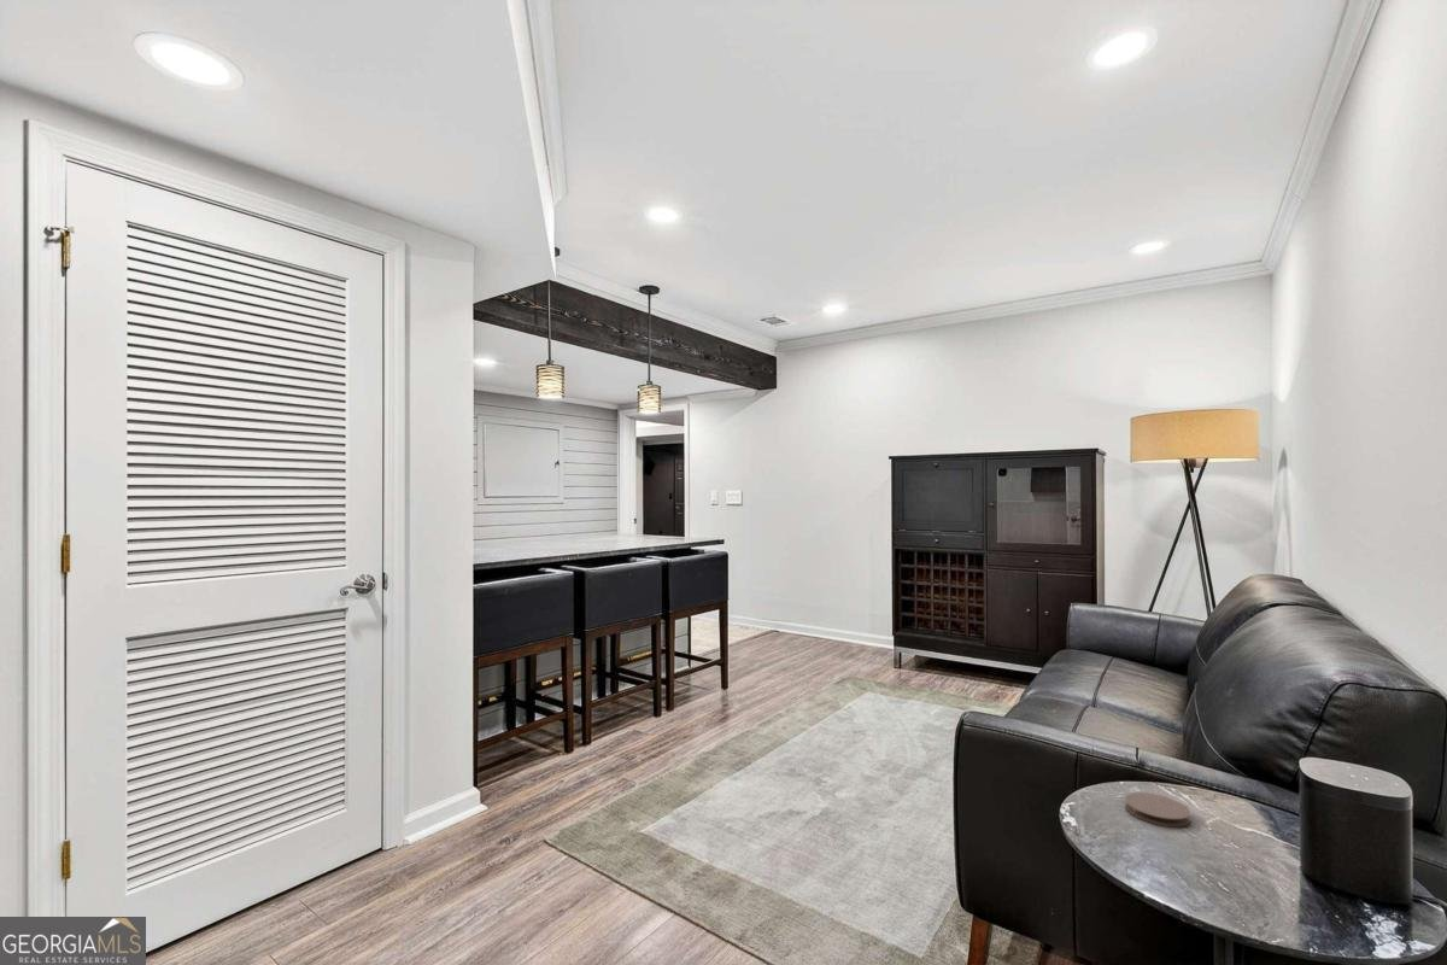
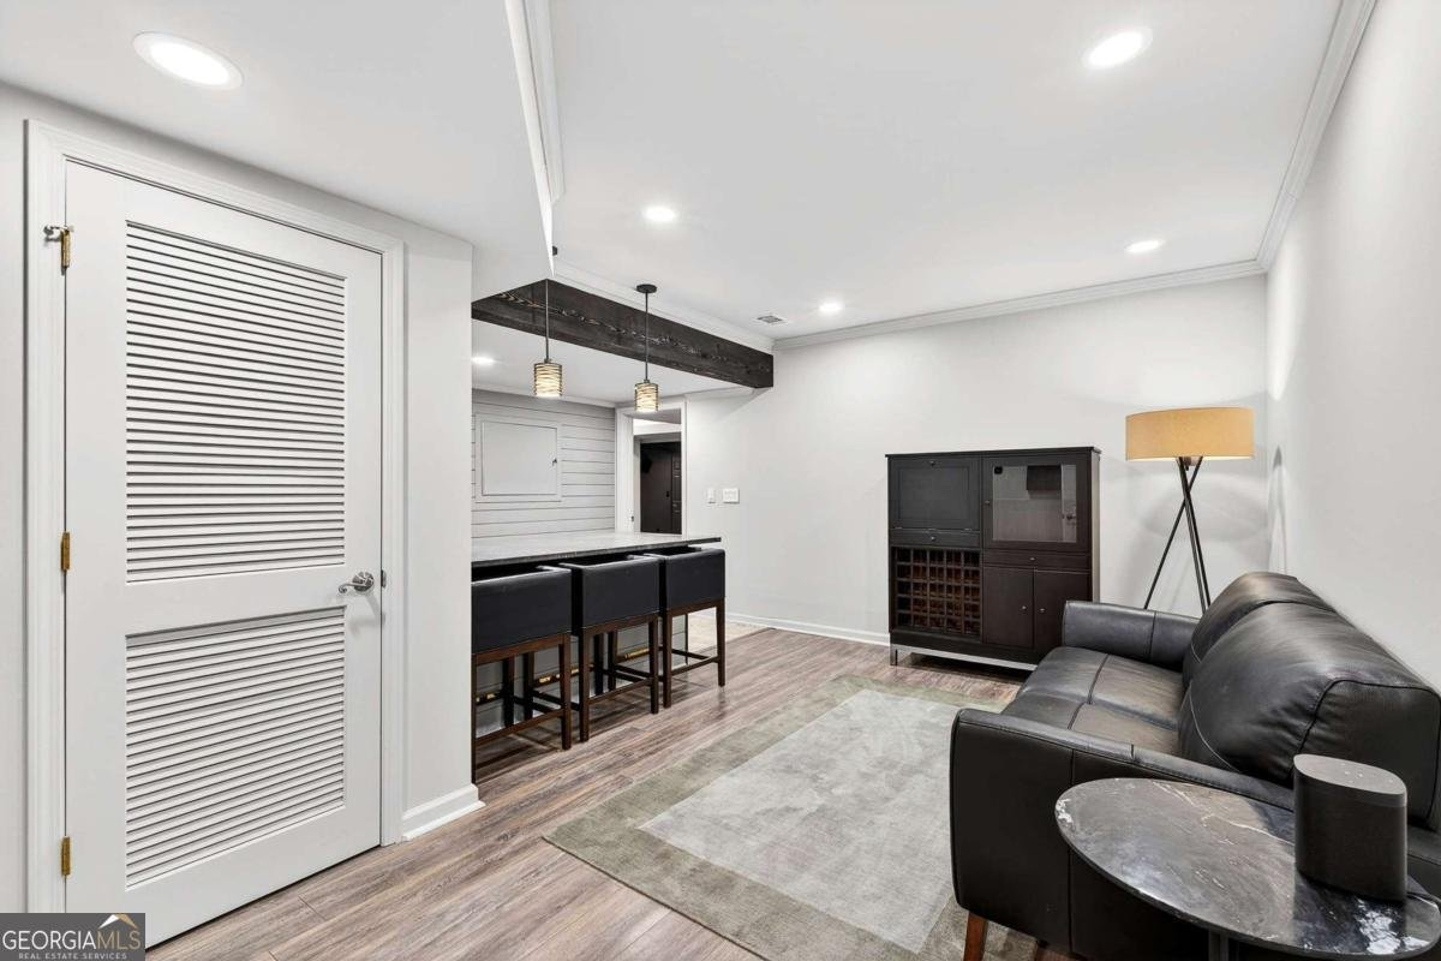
- coaster [1124,791,1191,827]
